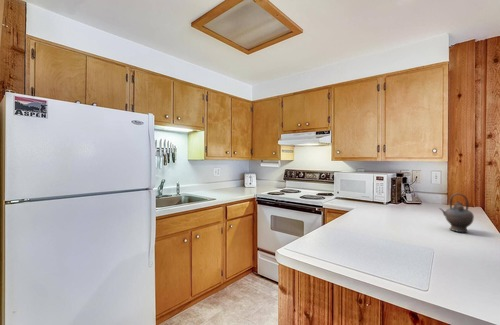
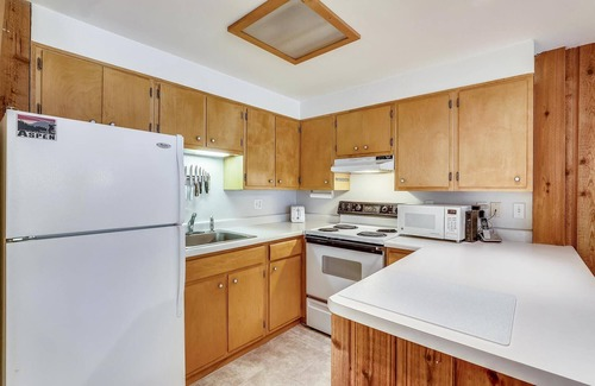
- teapot [438,192,475,233]
